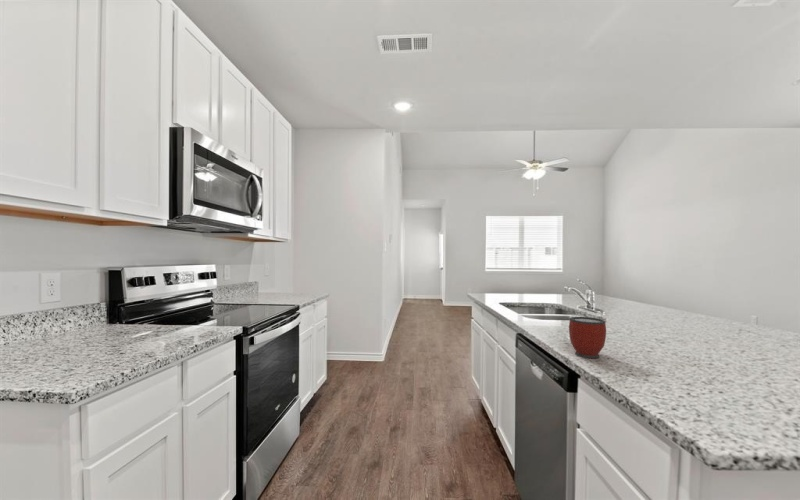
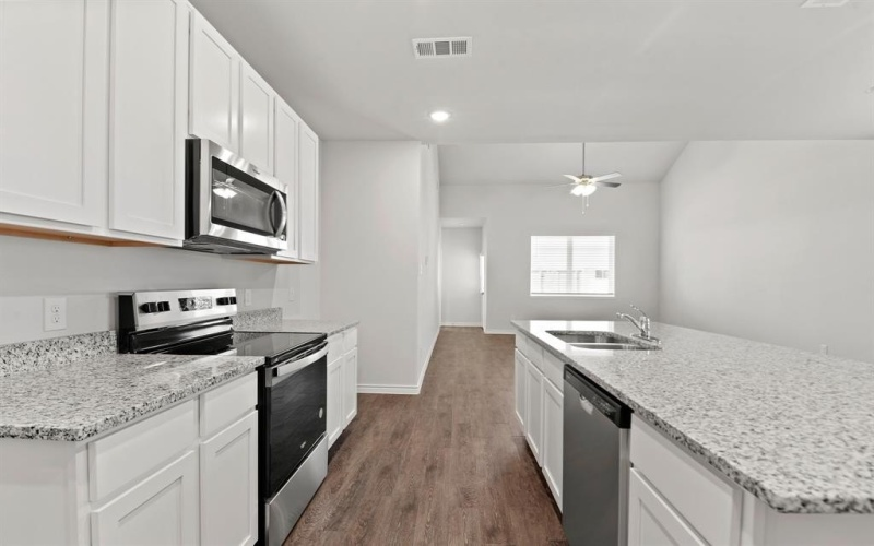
- mug [568,316,607,359]
